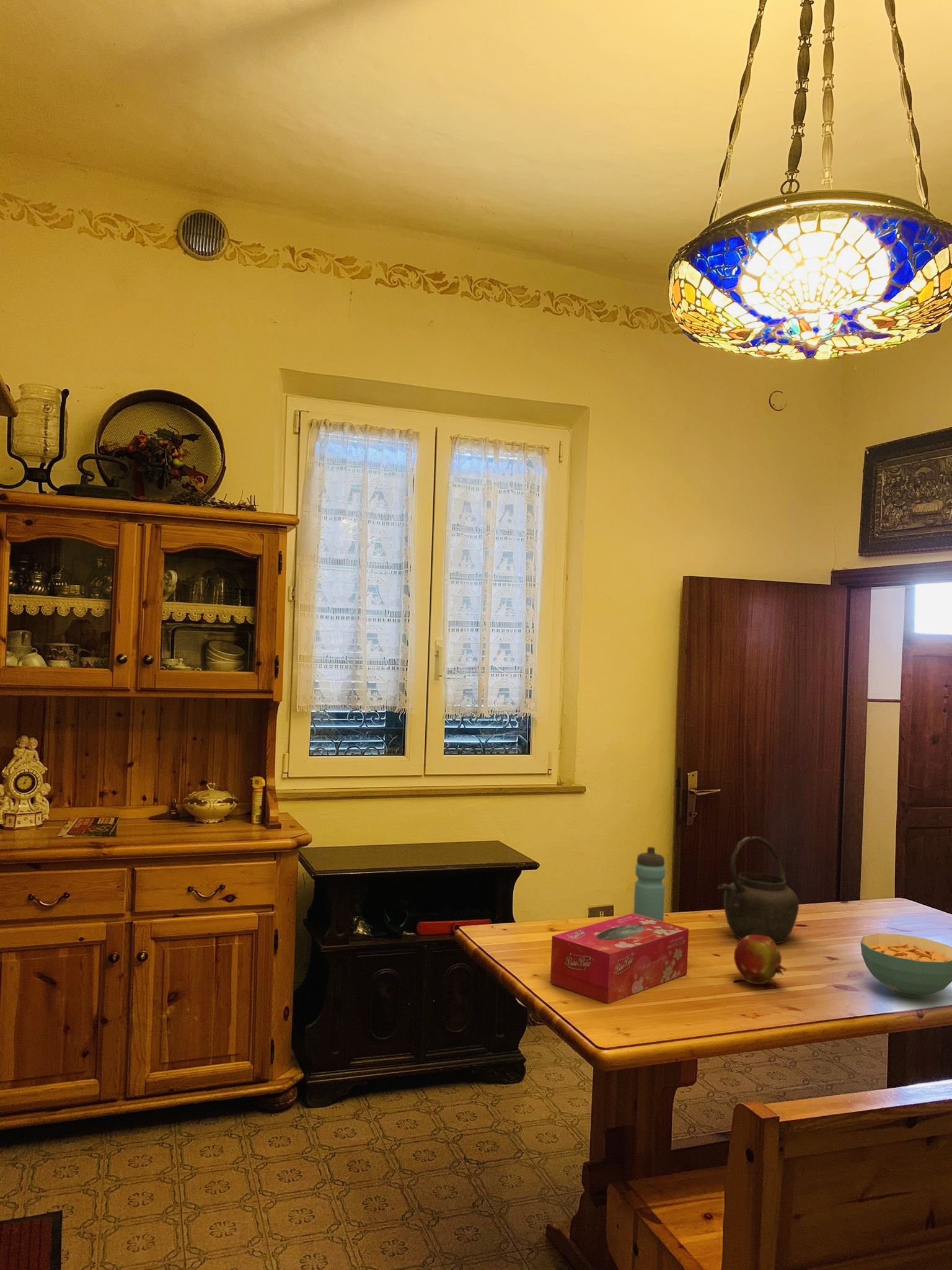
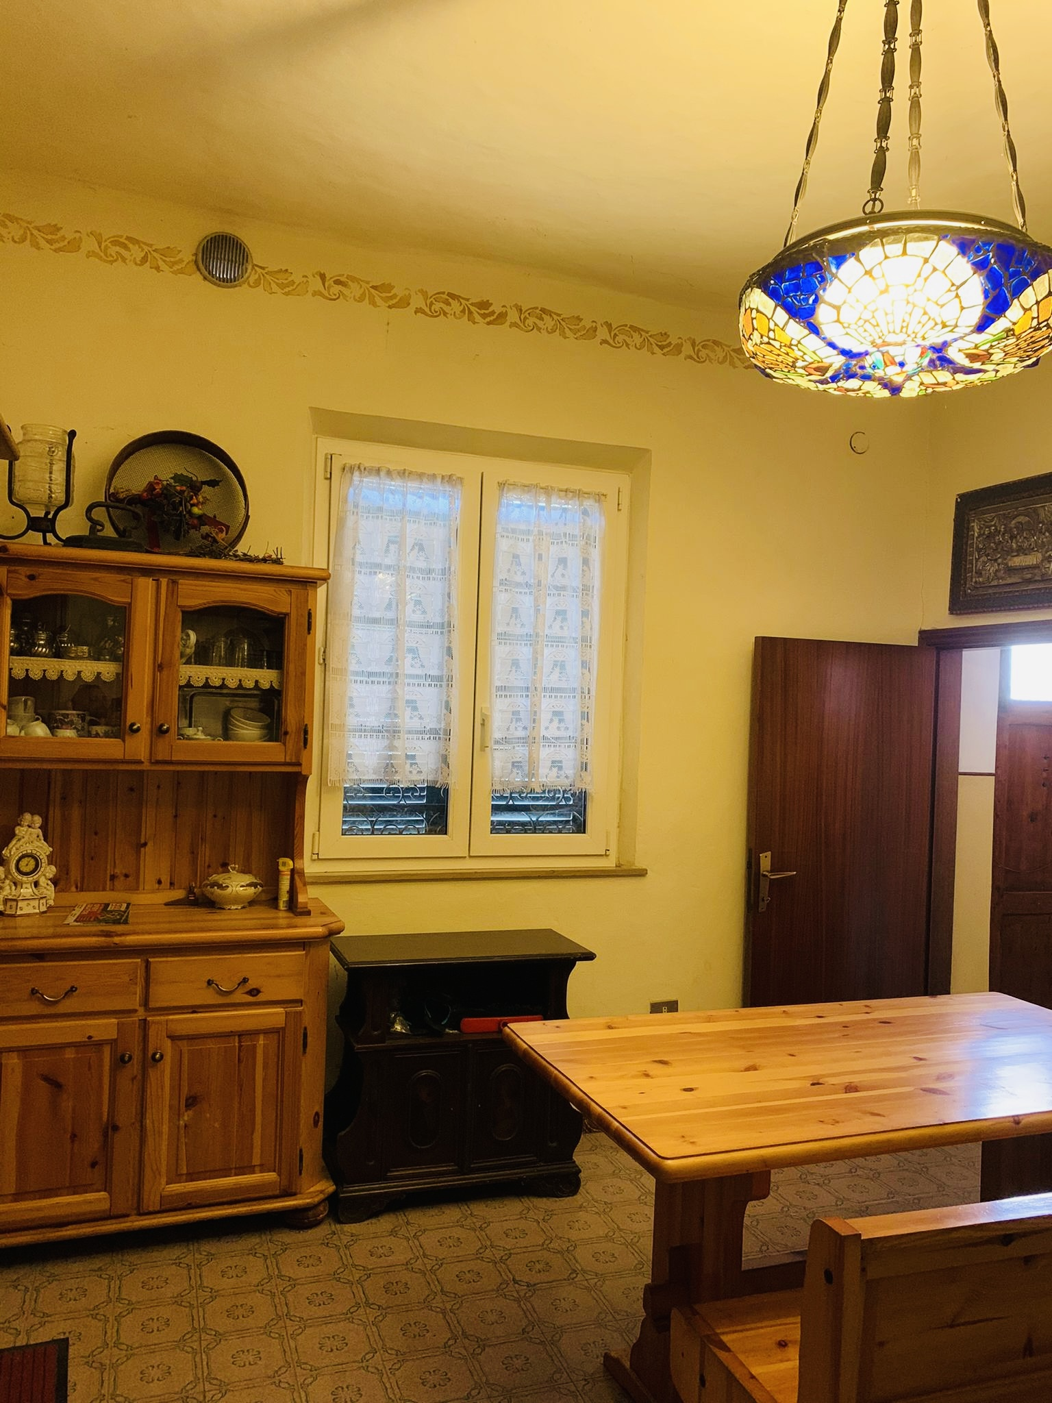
- kettle [717,836,800,944]
- water bottle [633,846,666,922]
- fruit [733,935,788,985]
- tissue box [550,913,689,1004]
- cereal bowl [860,933,952,998]
